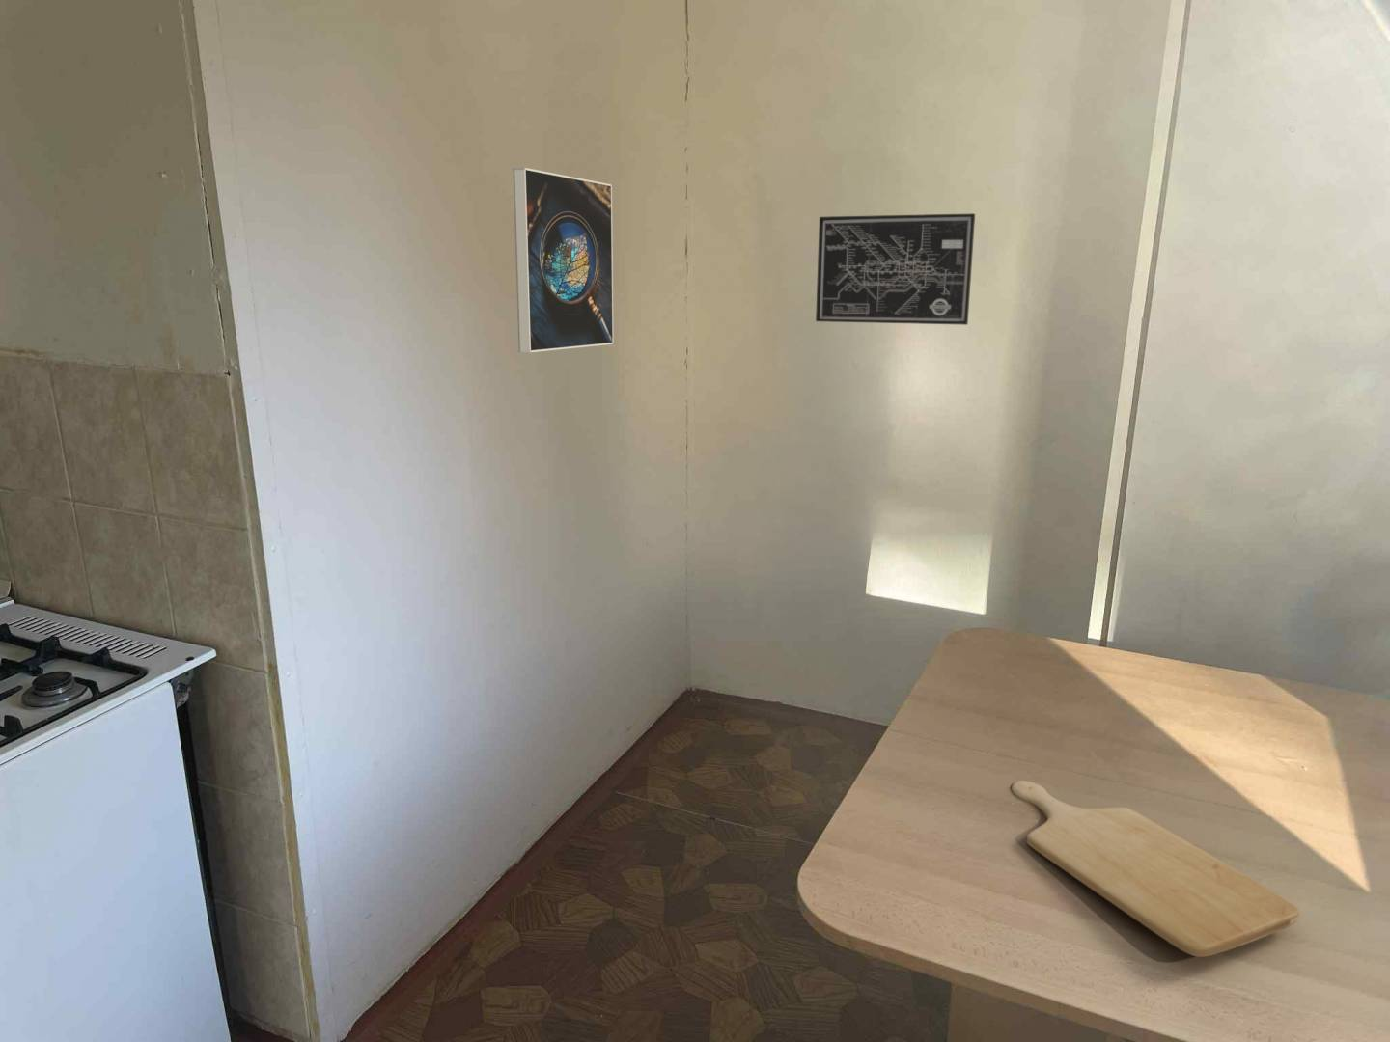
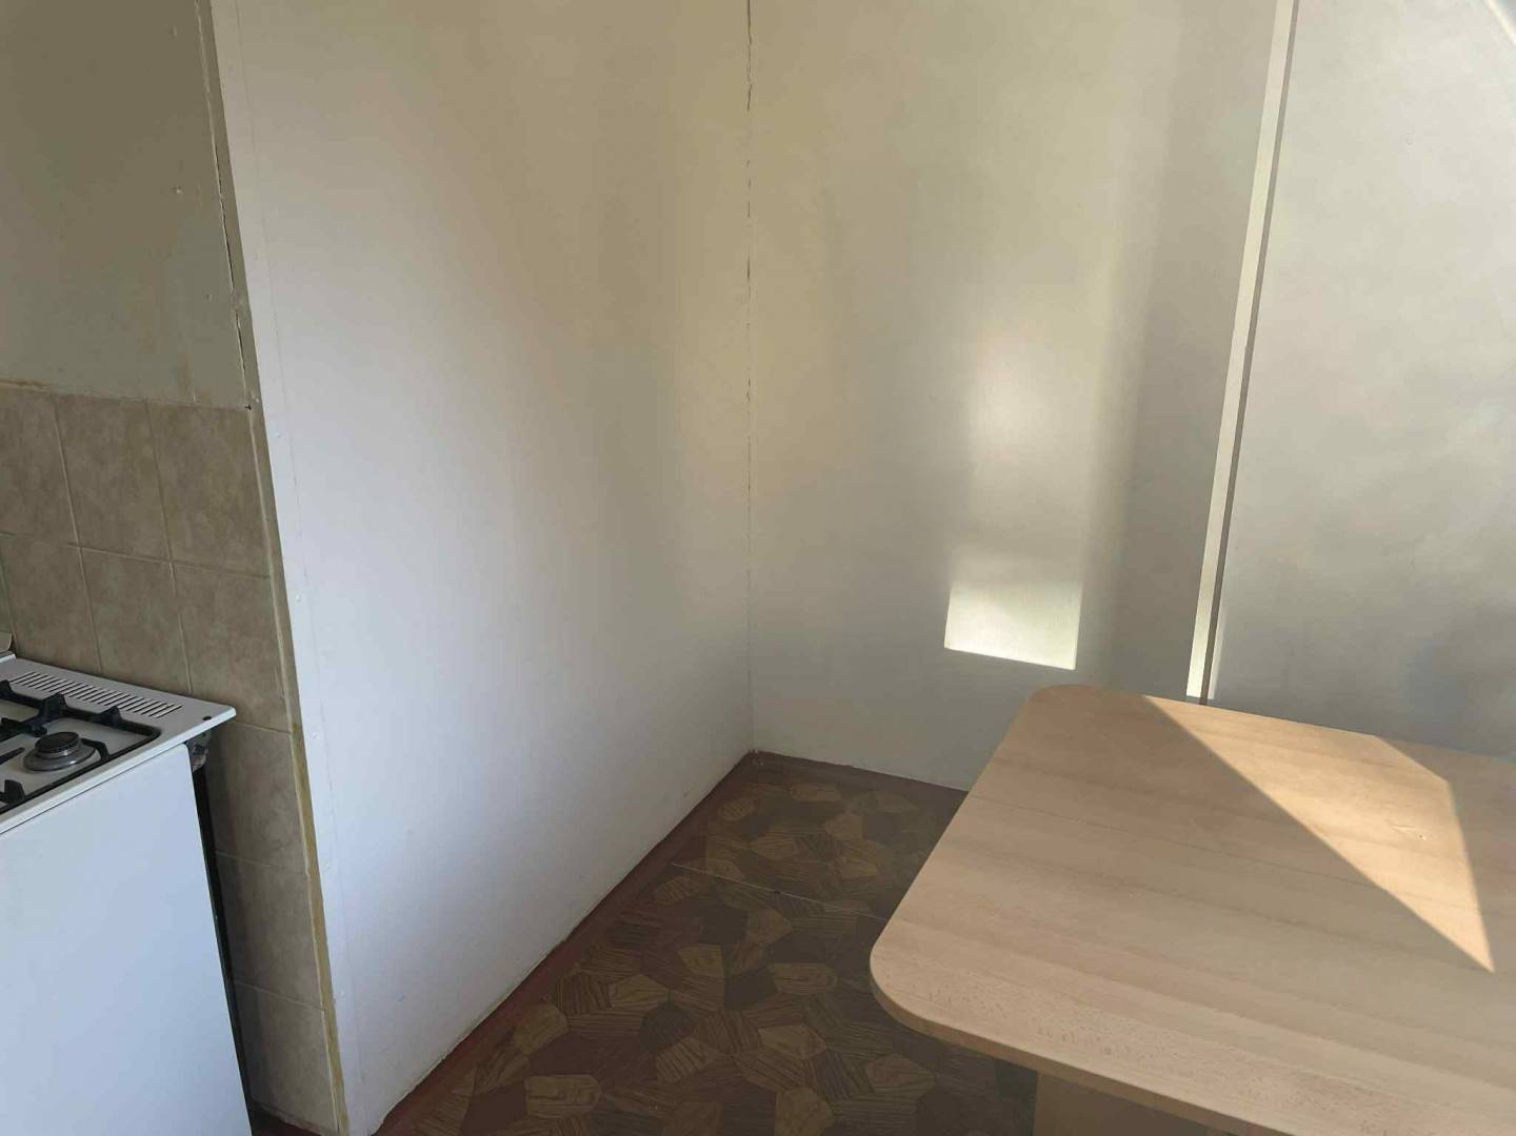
- wall art [814,212,976,326]
- chopping board [1010,779,1301,958]
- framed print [512,166,615,354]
